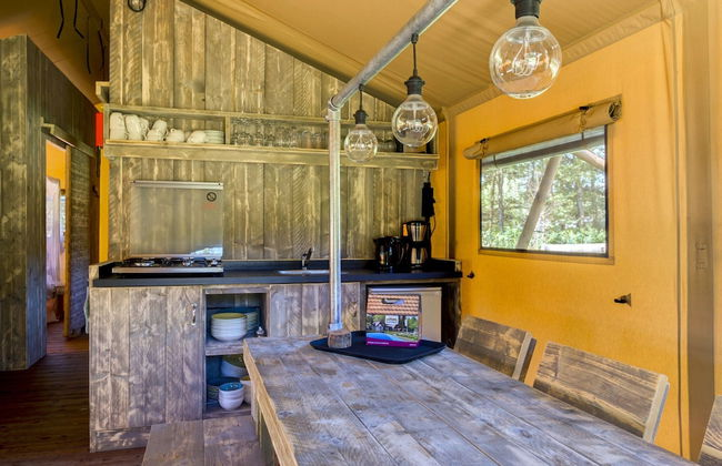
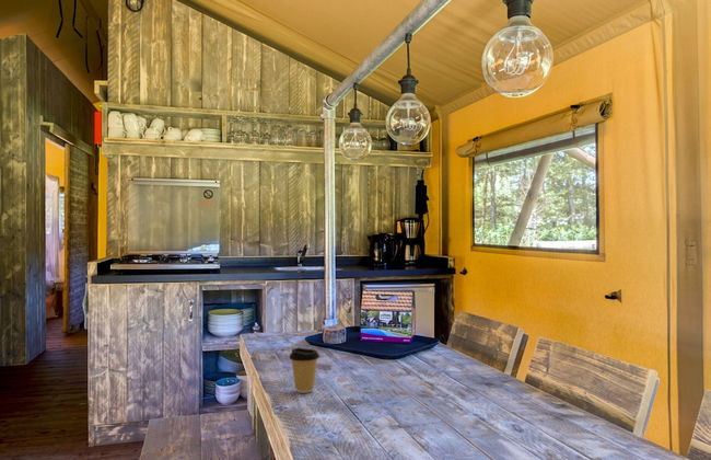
+ coffee cup [288,347,320,394]
